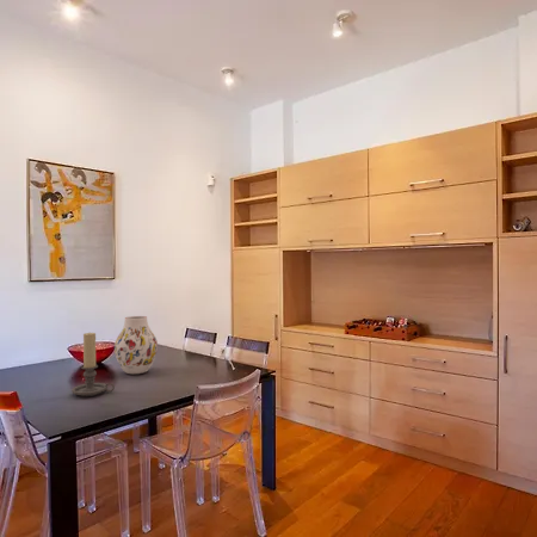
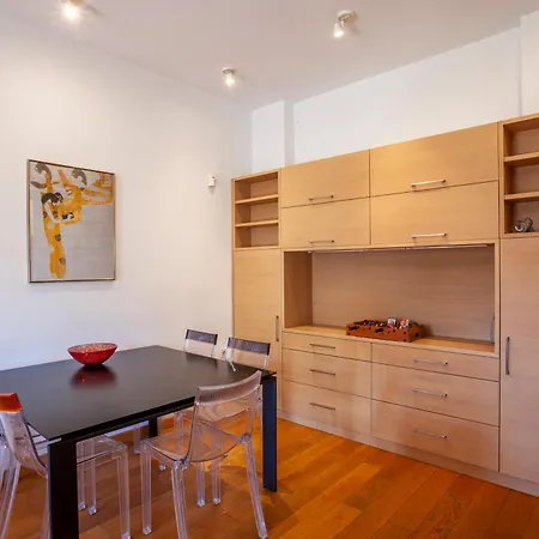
- vase [113,315,159,375]
- candle holder [70,332,116,397]
